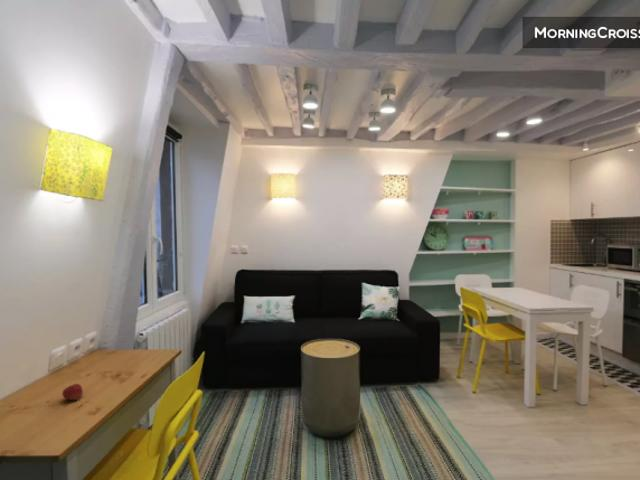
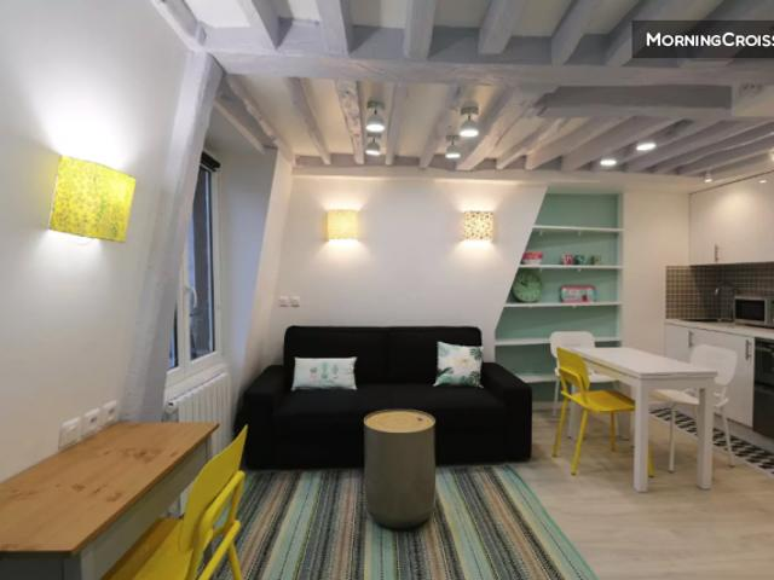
- fruit [61,383,84,401]
